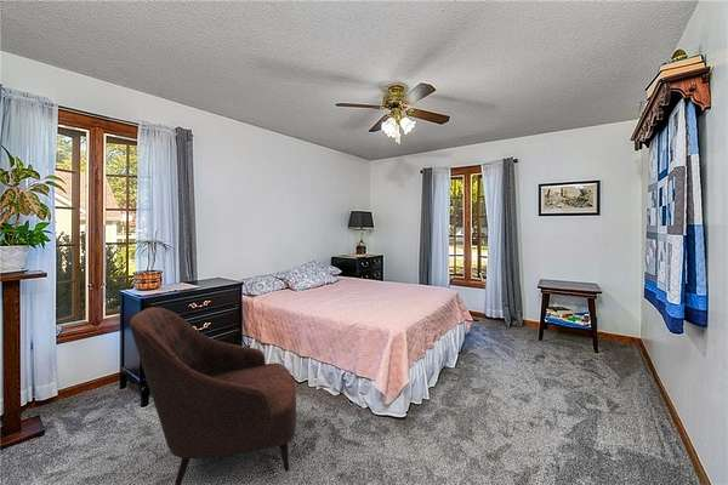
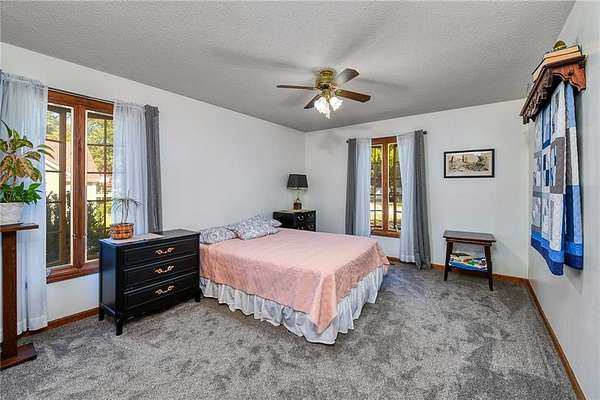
- armchair [129,306,297,485]
